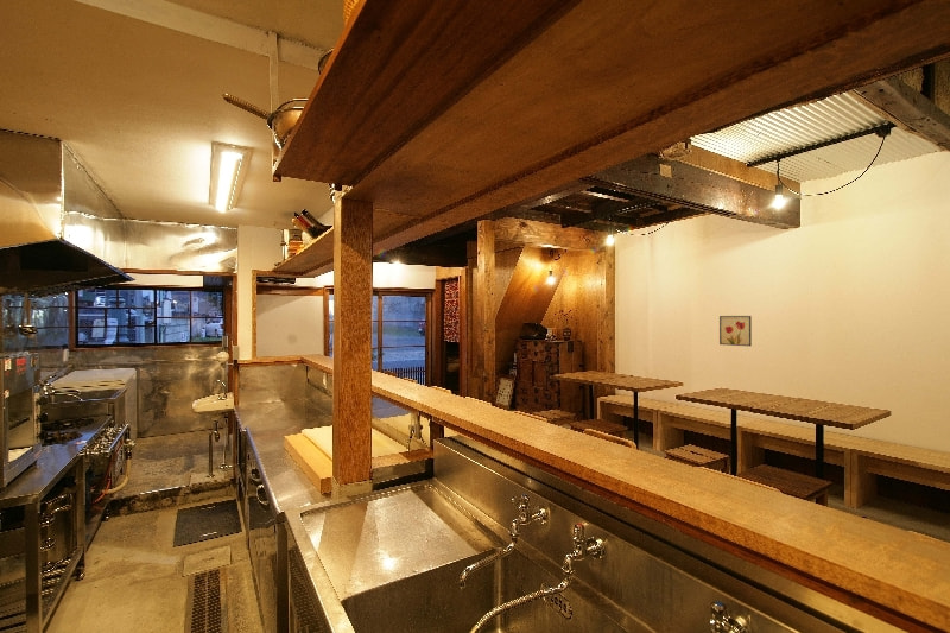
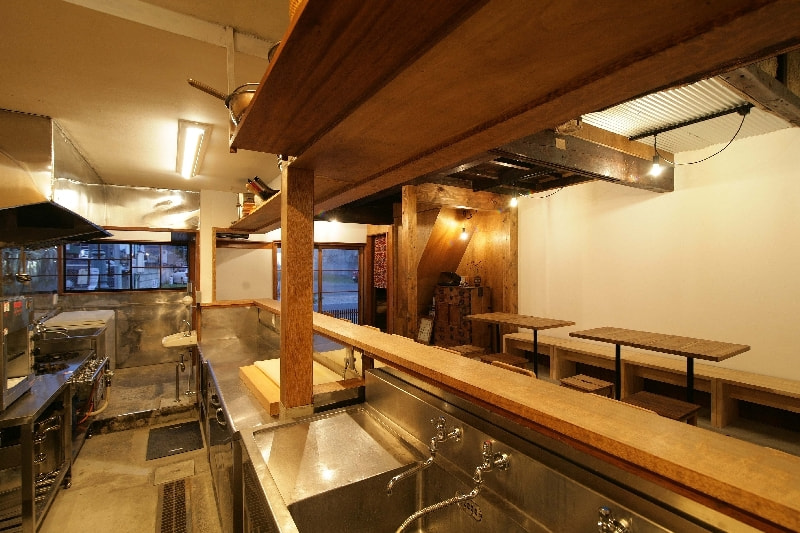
- wall art [718,315,753,347]
